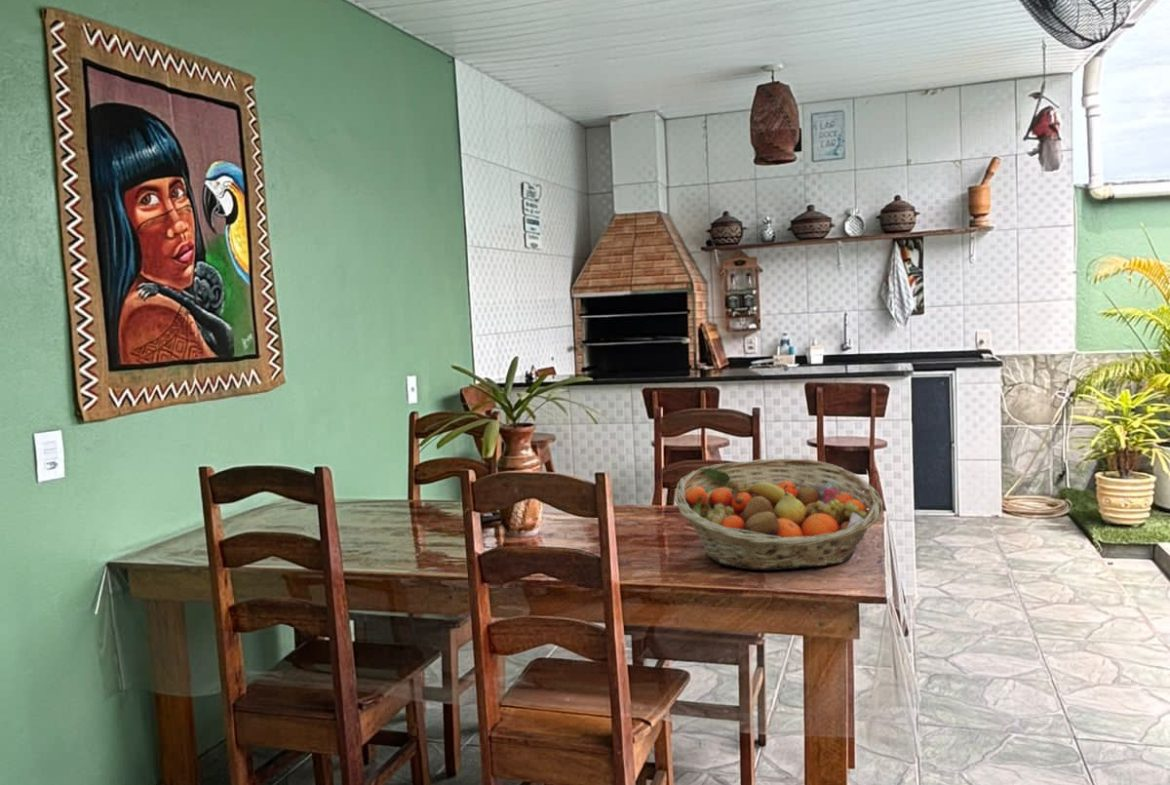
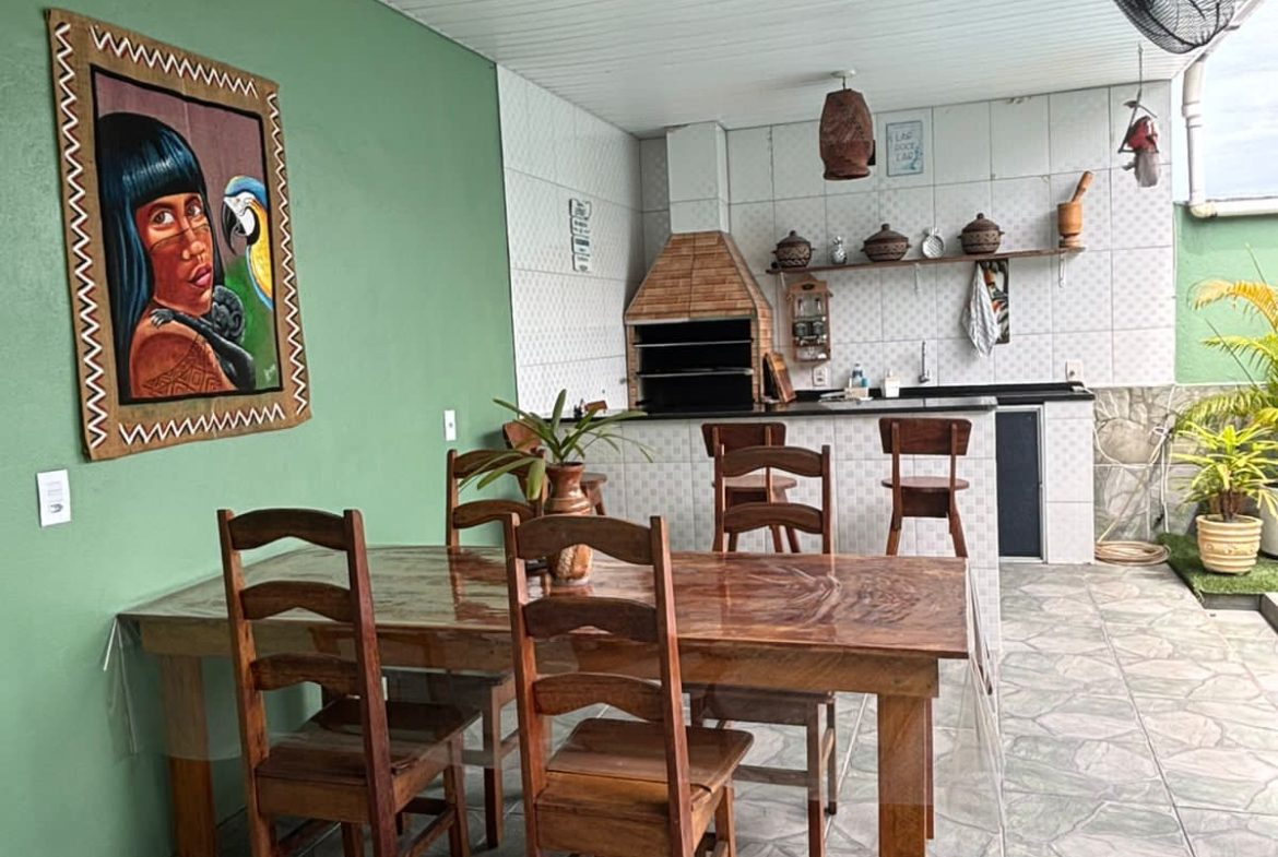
- fruit basket [674,458,884,571]
